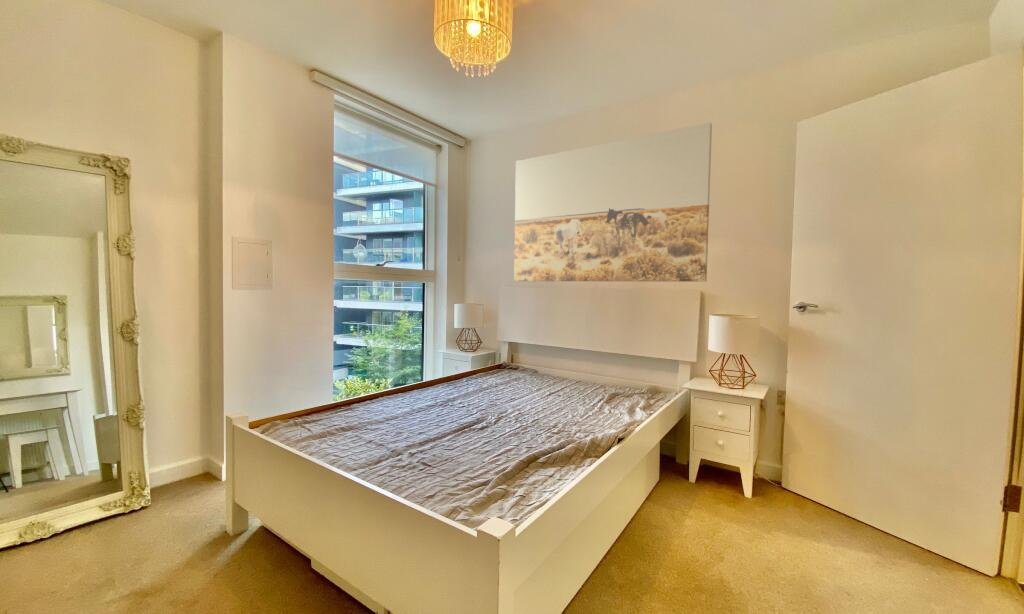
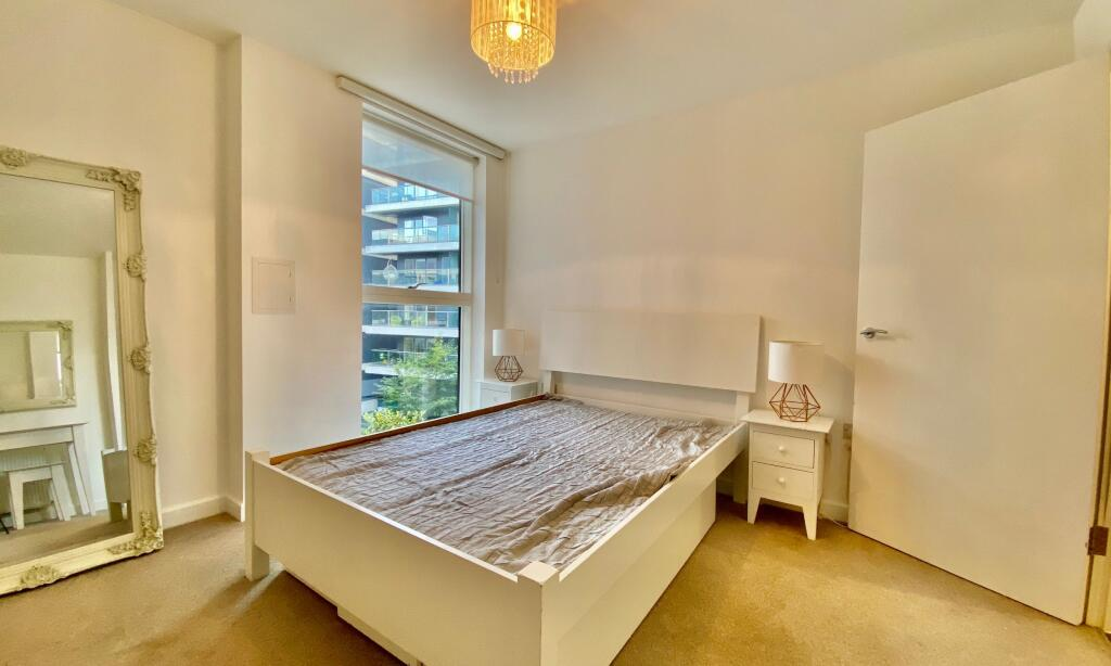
- wall art [513,122,713,283]
